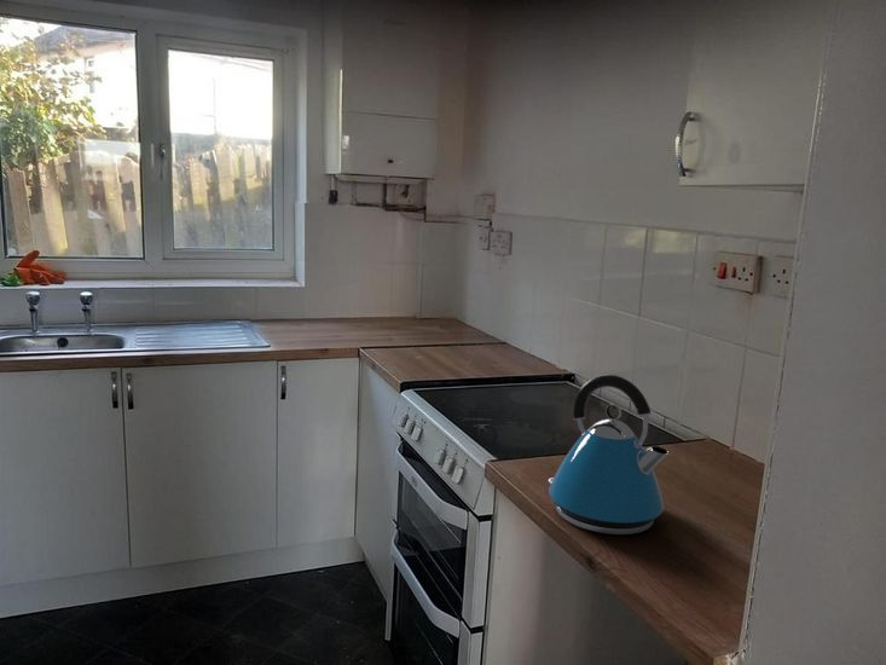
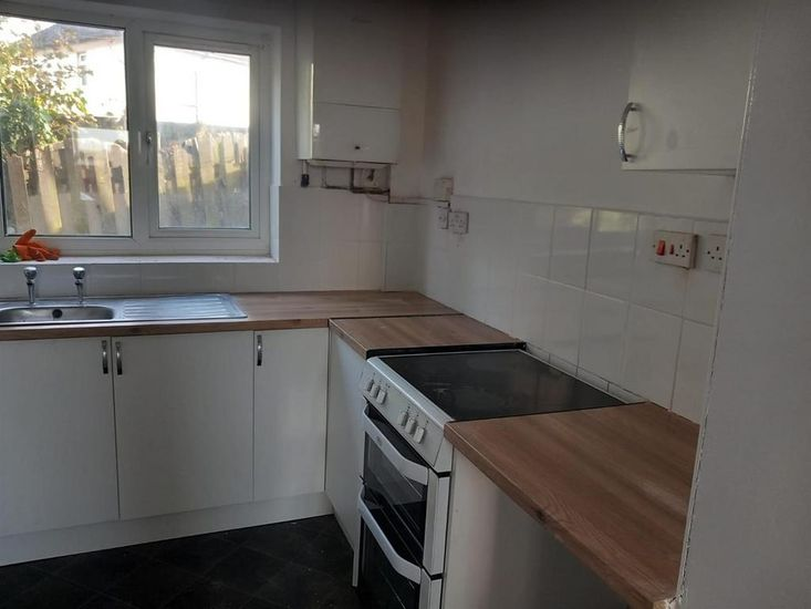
- kettle [548,374,670,536]
